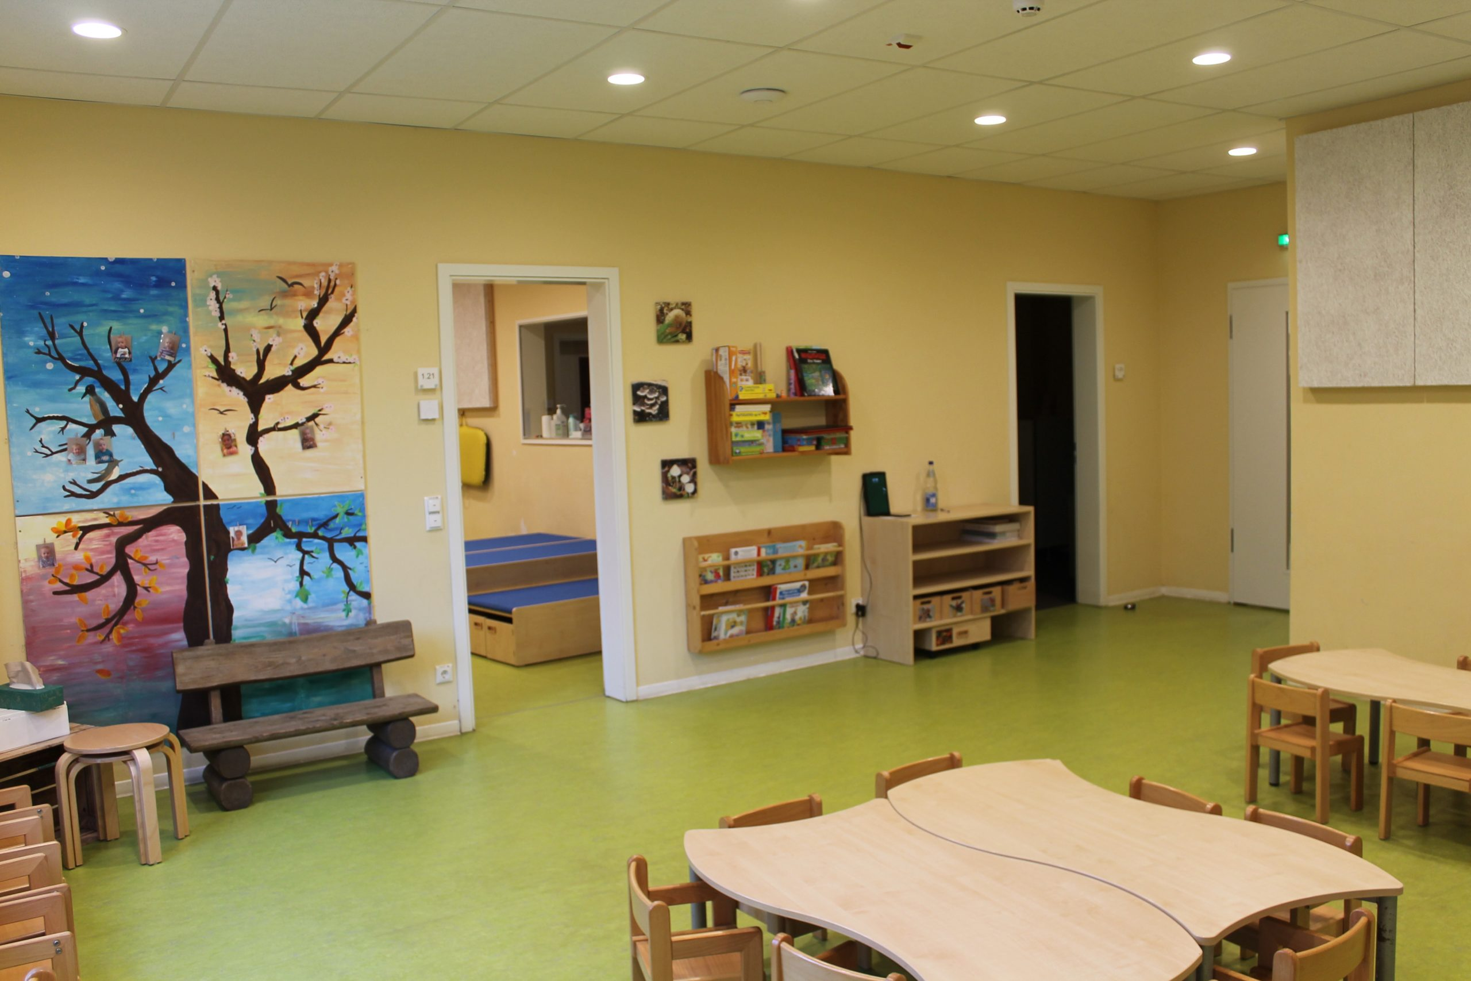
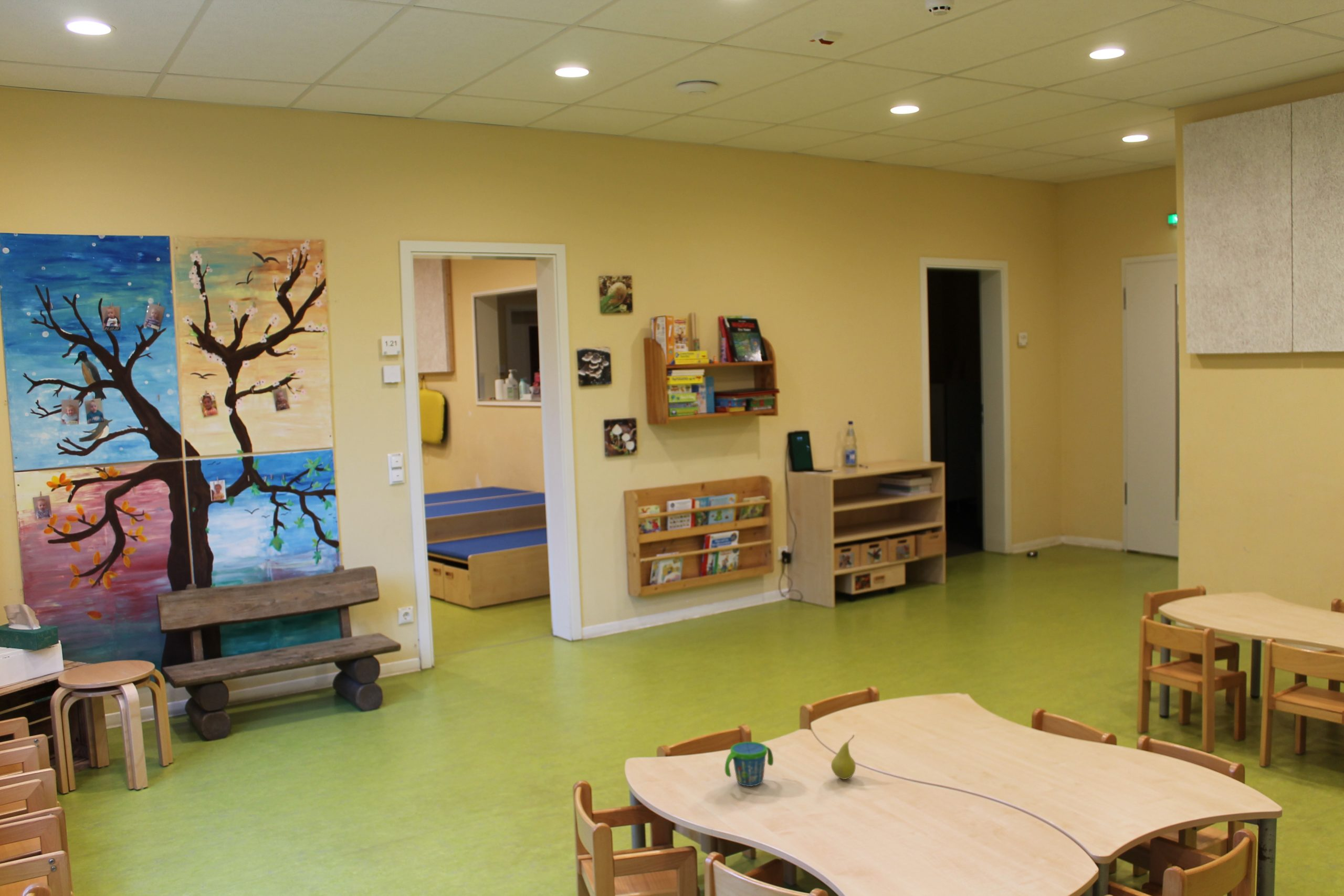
+ snack cup [724,741,774,787]
+ fruit [831,734,856,780]
